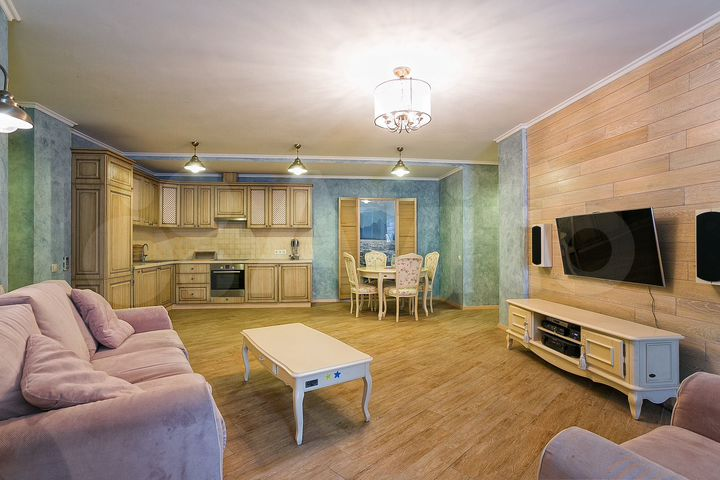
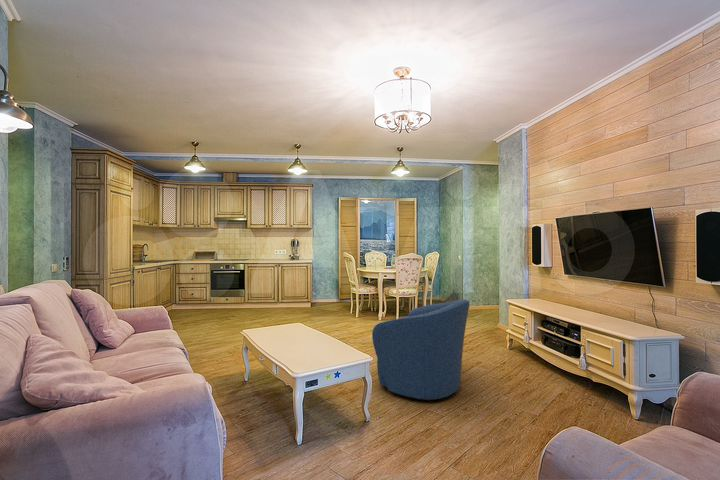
+ armchair [371,299,470,403]
